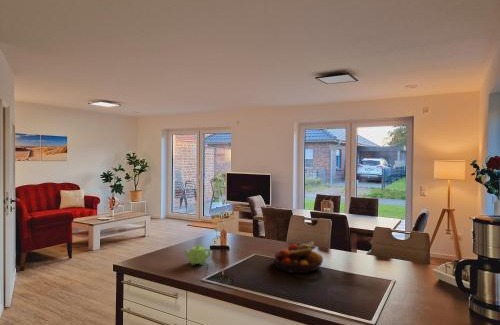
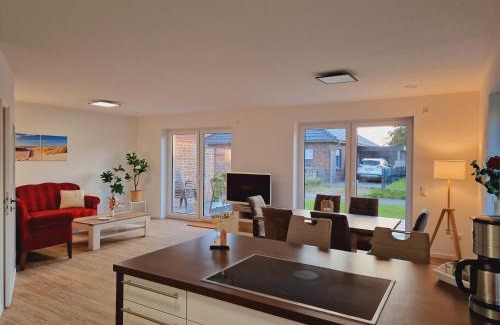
- fruit bowl [272,240,324,274]
- teapot [183,242,212,266]
